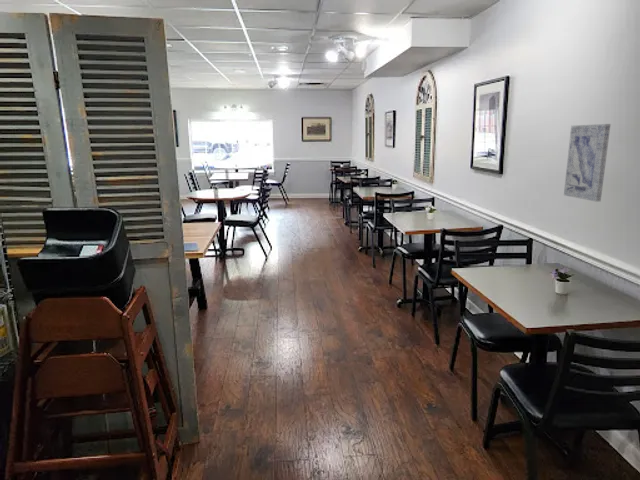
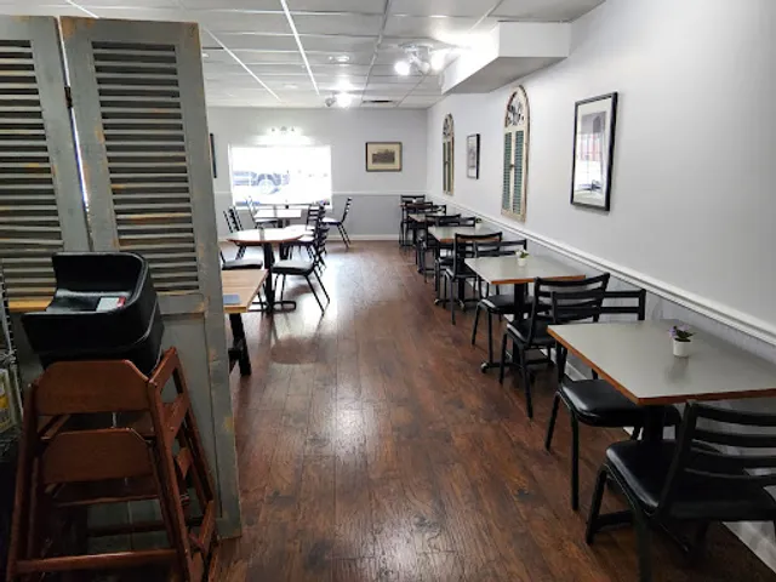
- wall art [563,123,612,203]
